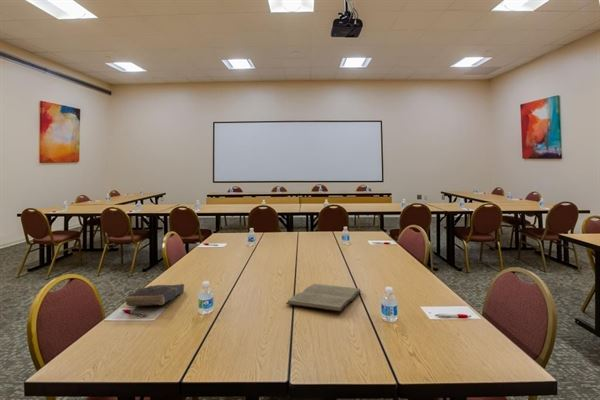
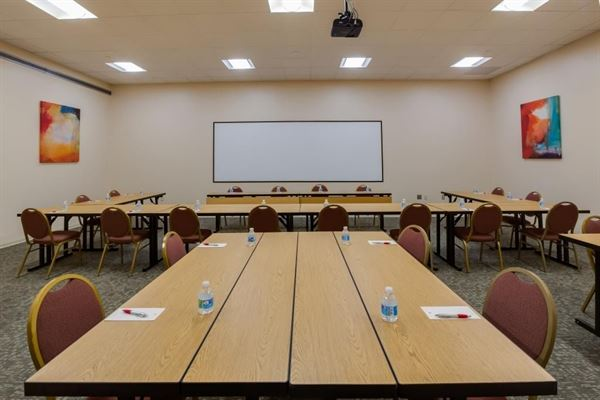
- book [285,283,362,312]
- book [124,283,185,307]
